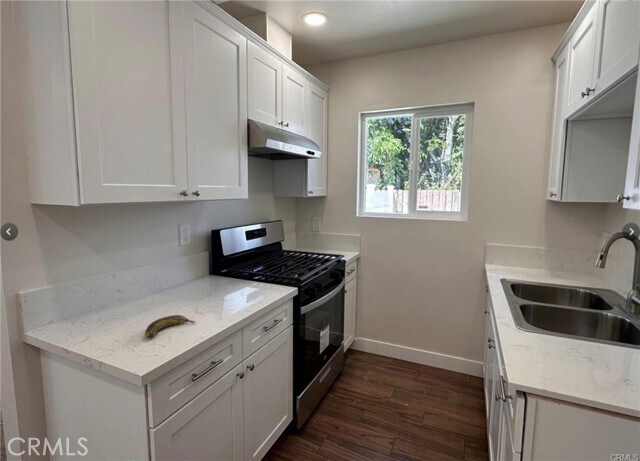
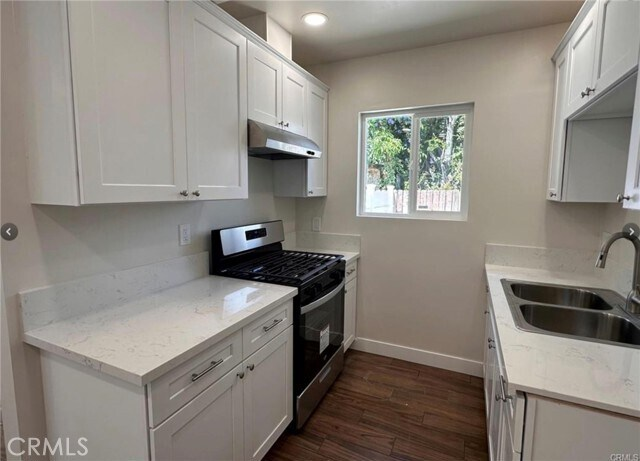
- banana [144,314,197,339]
